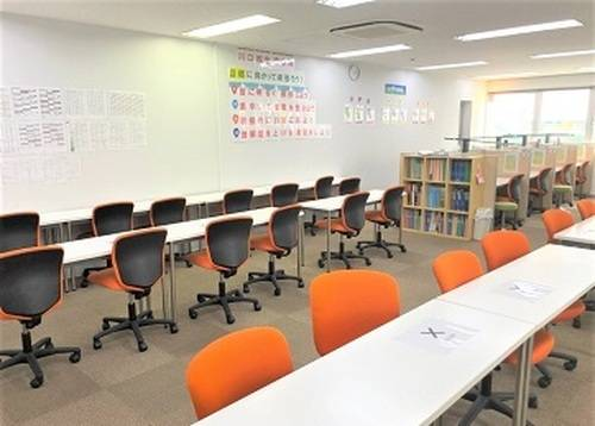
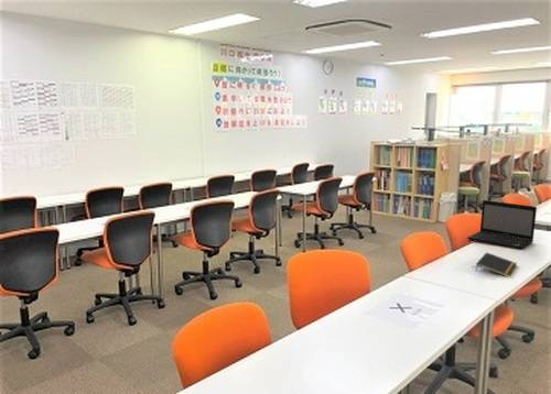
+ laptop [467,199,538,251]
+ notepad [475,251,518,278]
